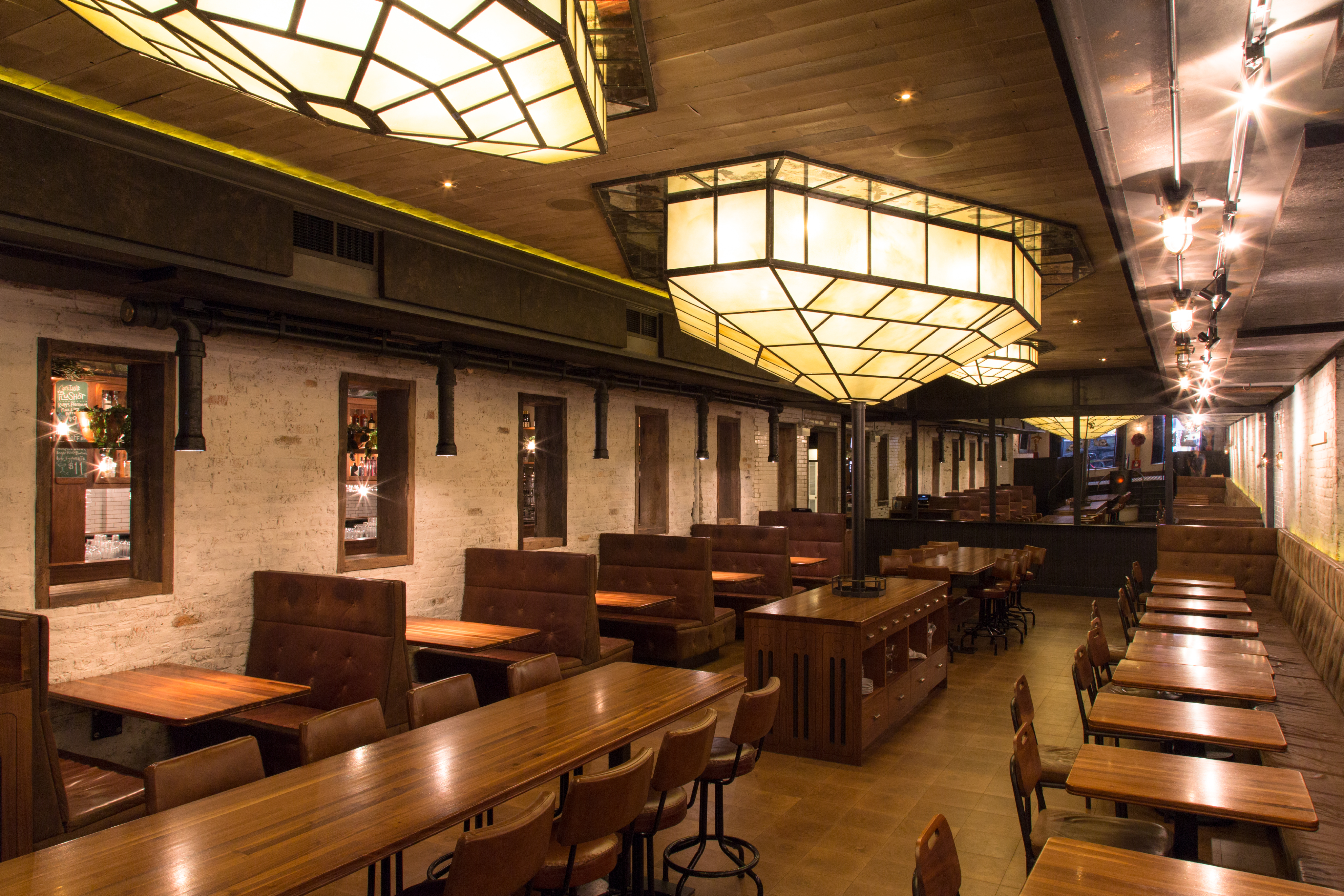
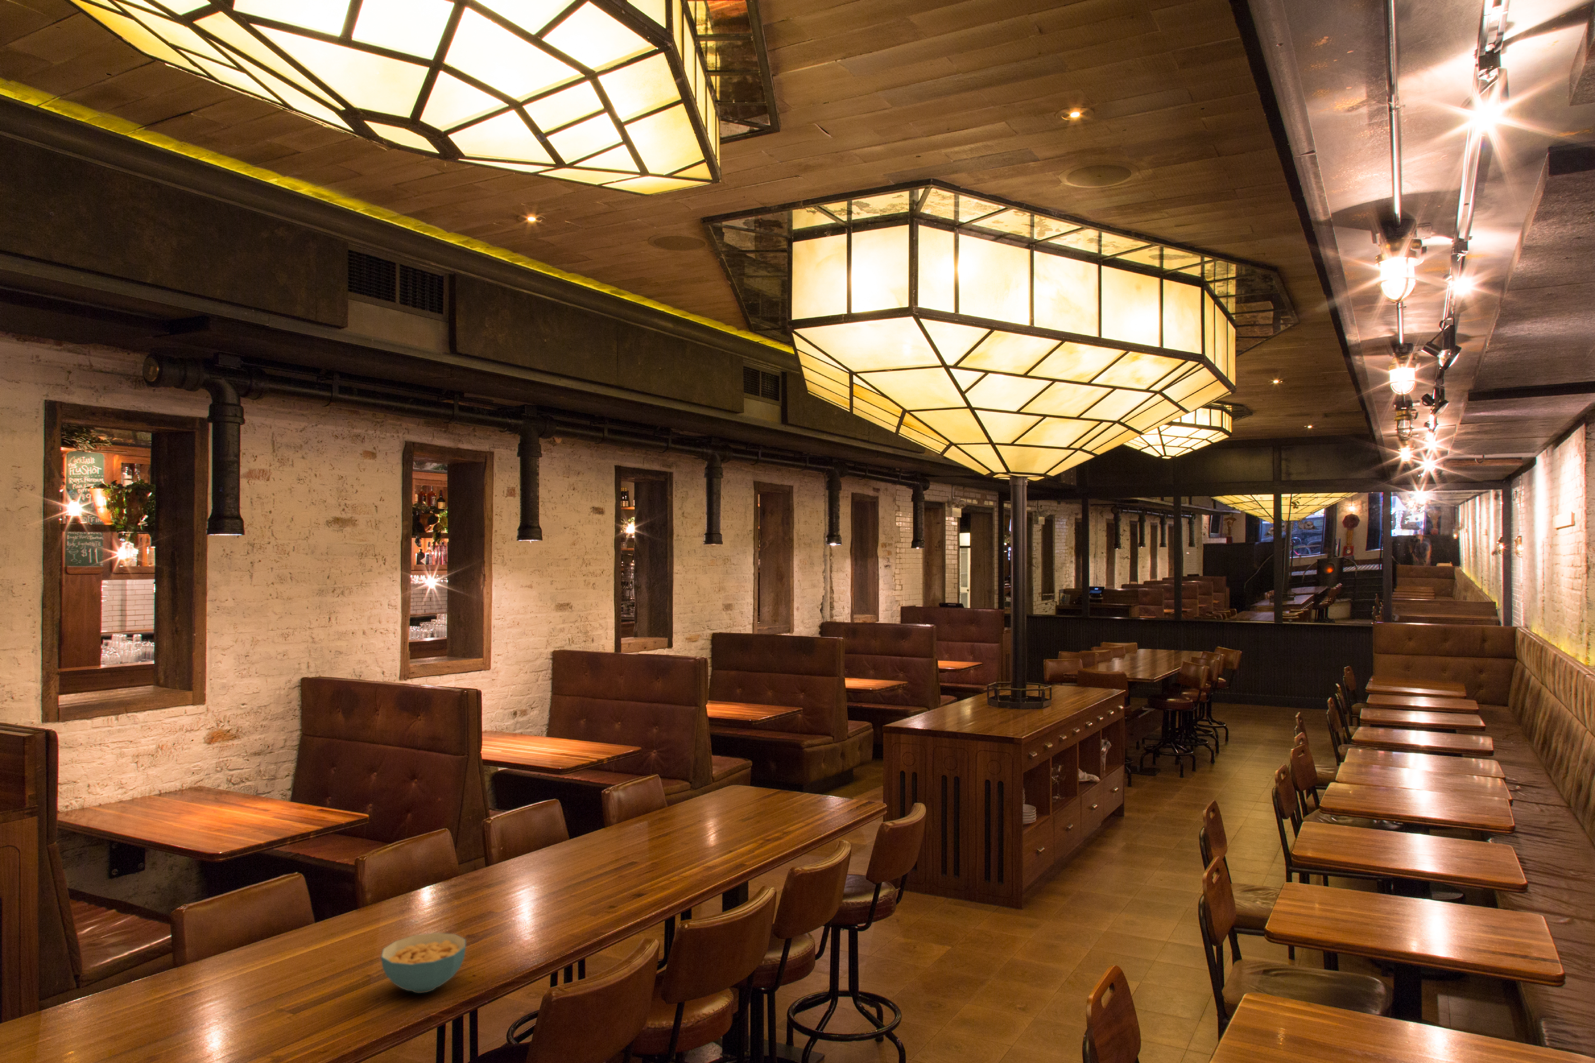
+ cereal bowl [381,932,466,993]
